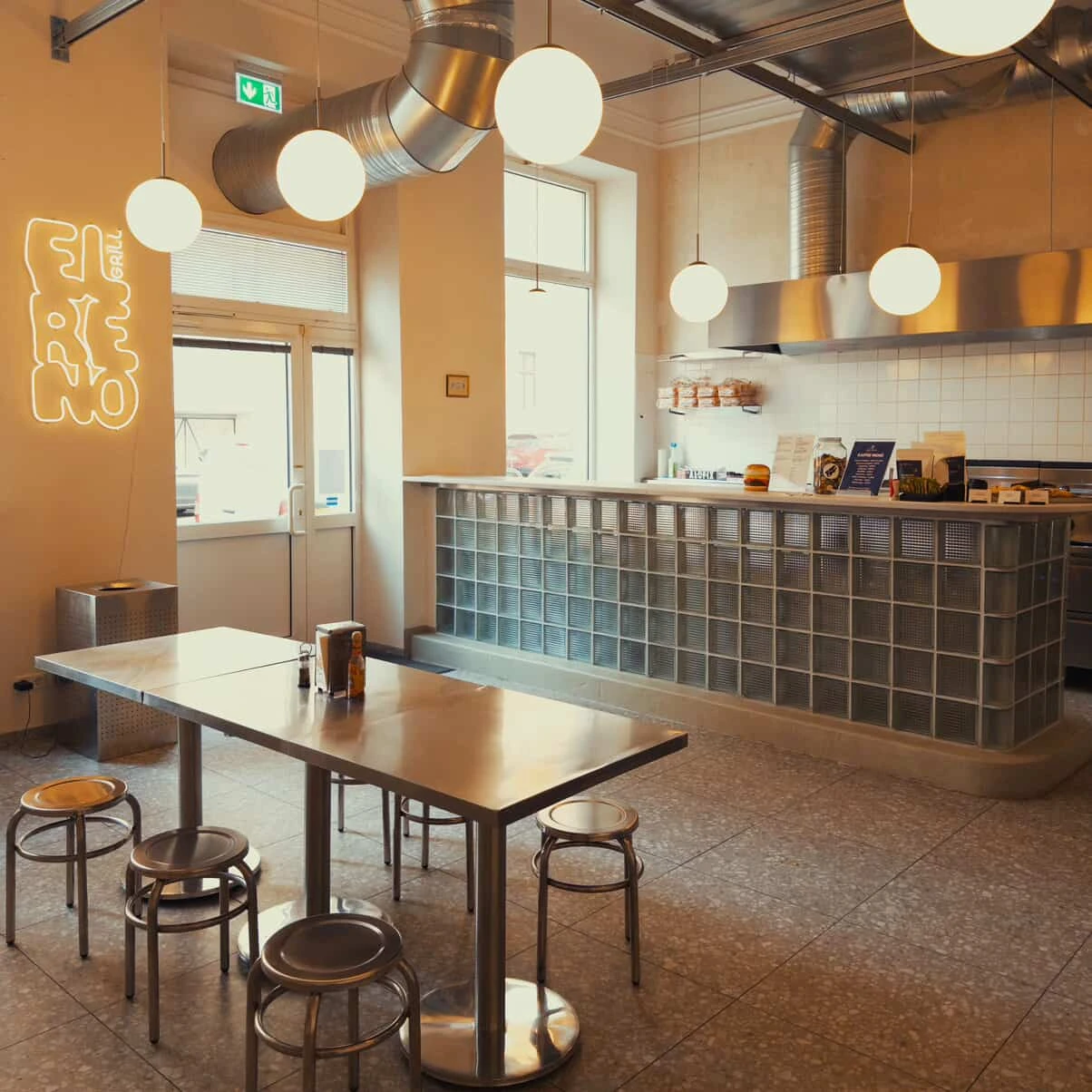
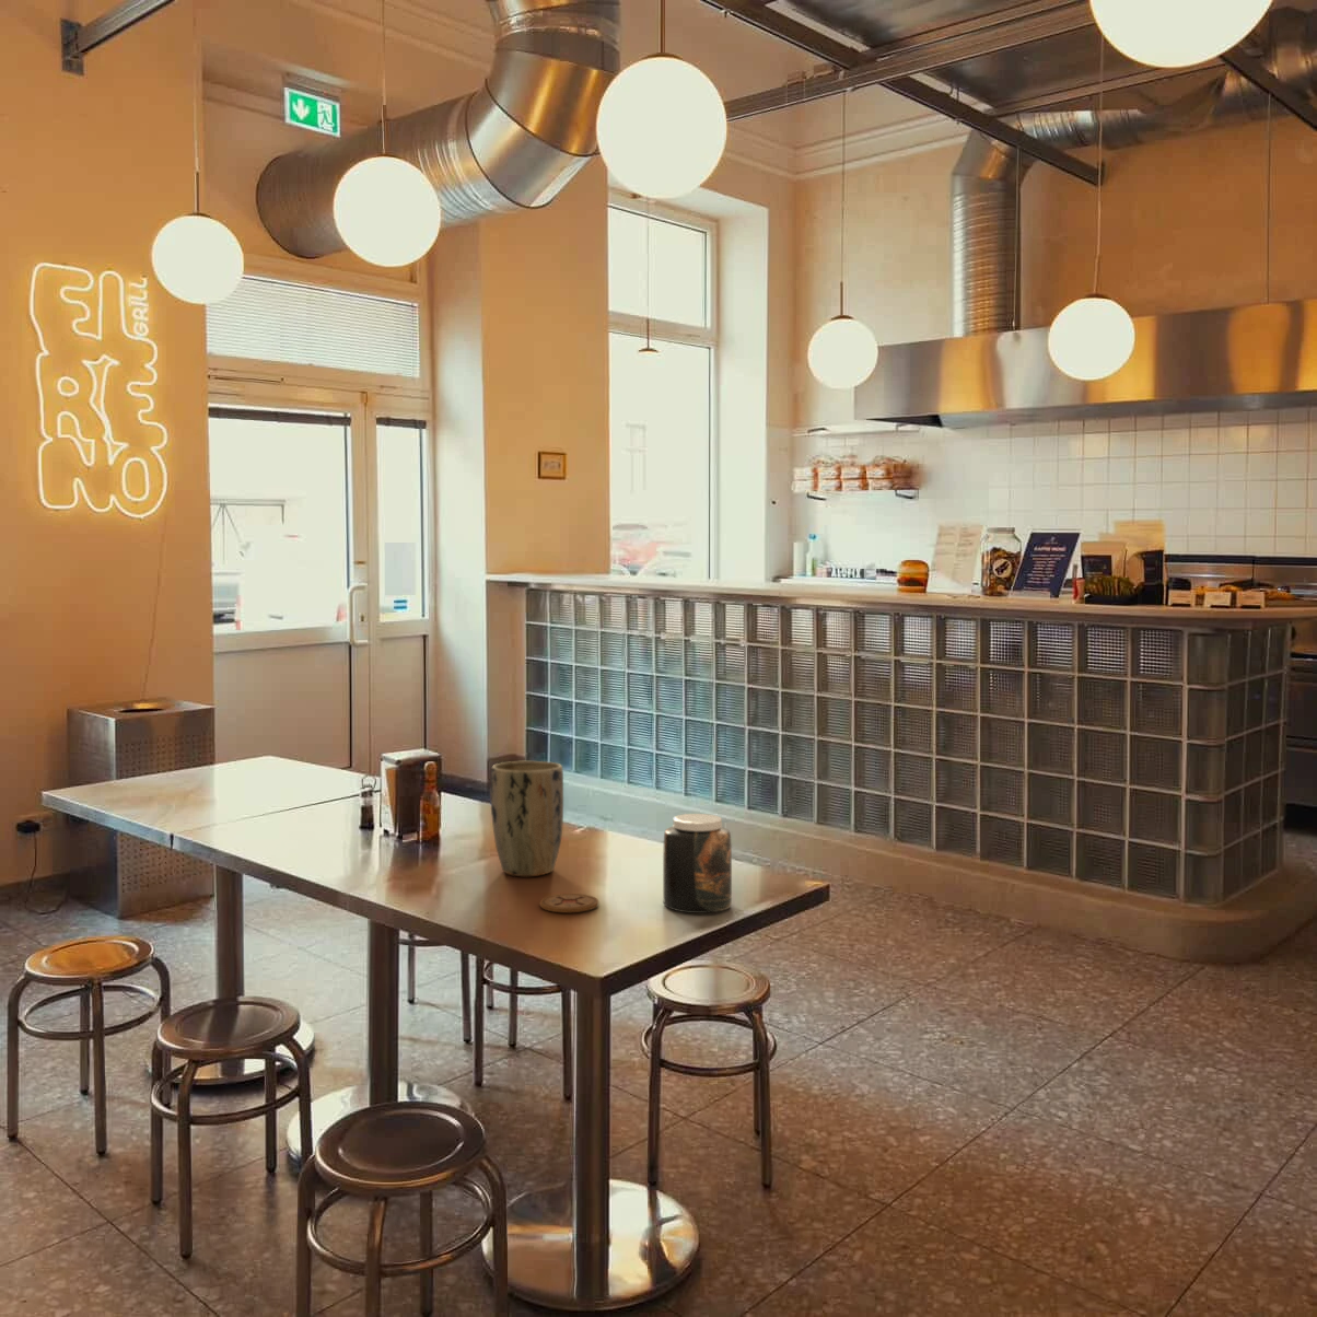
+ coaster [539,892,599,913]
+ jar [662,813,733,914]
+ plant pot [490,760,564,877]
